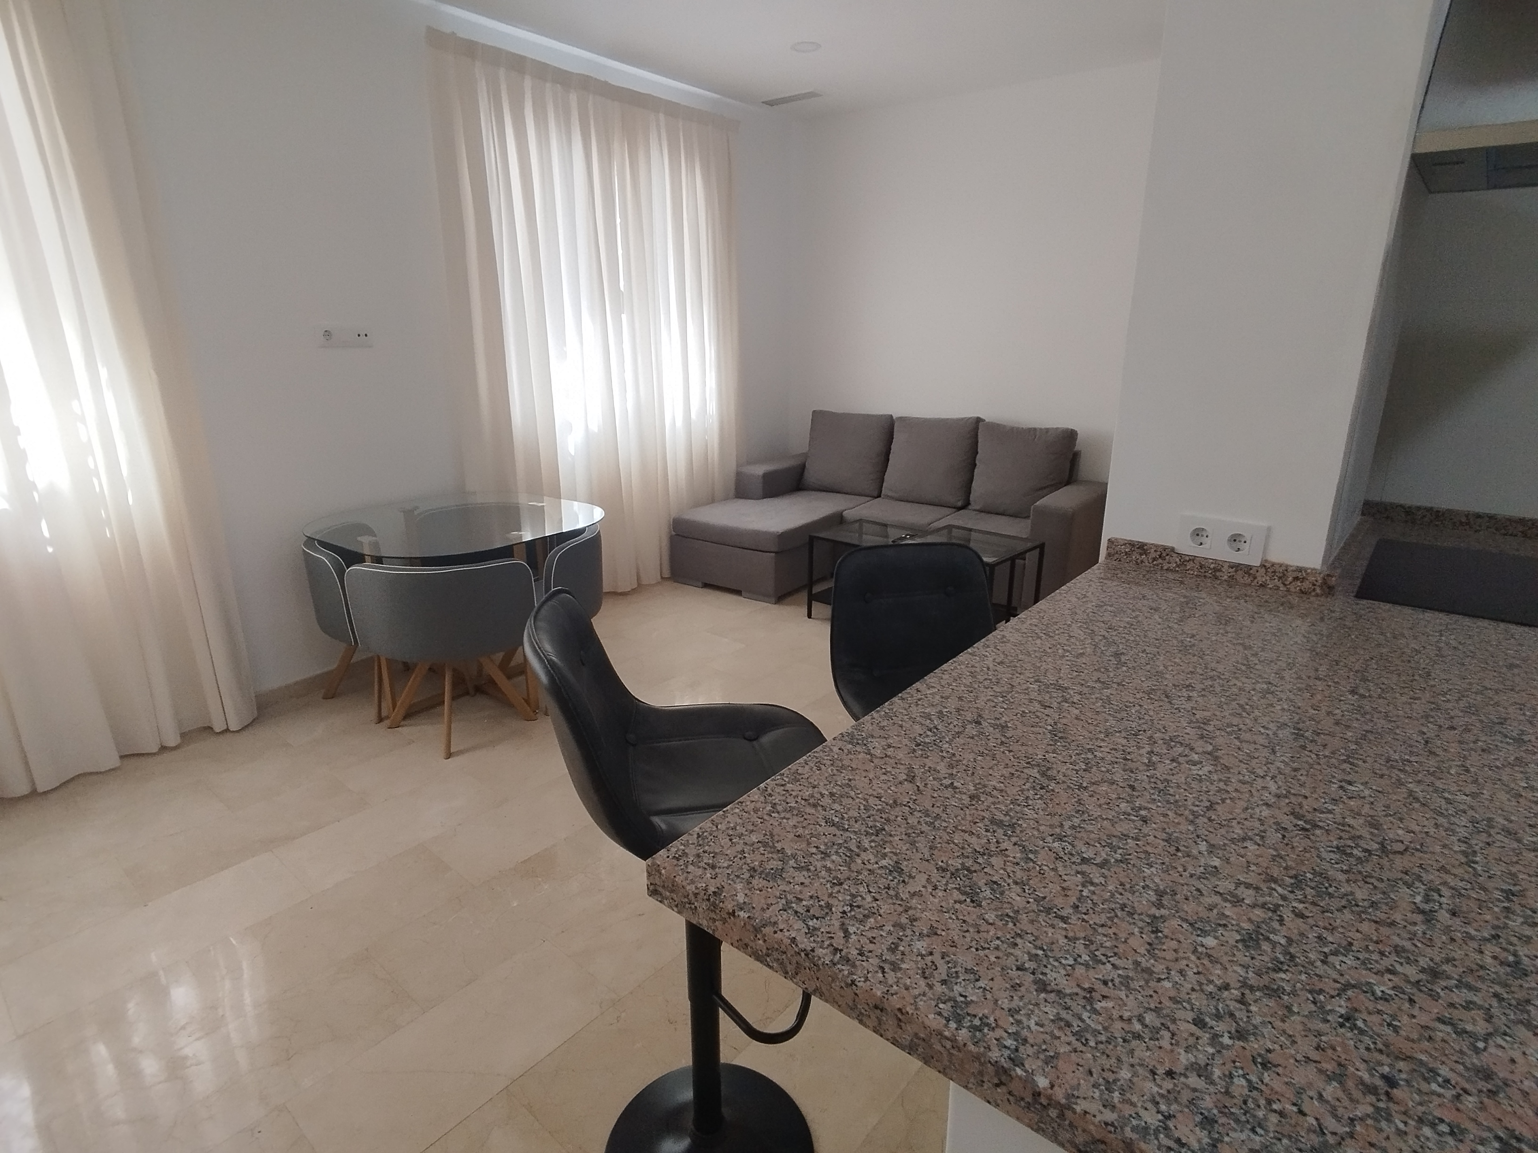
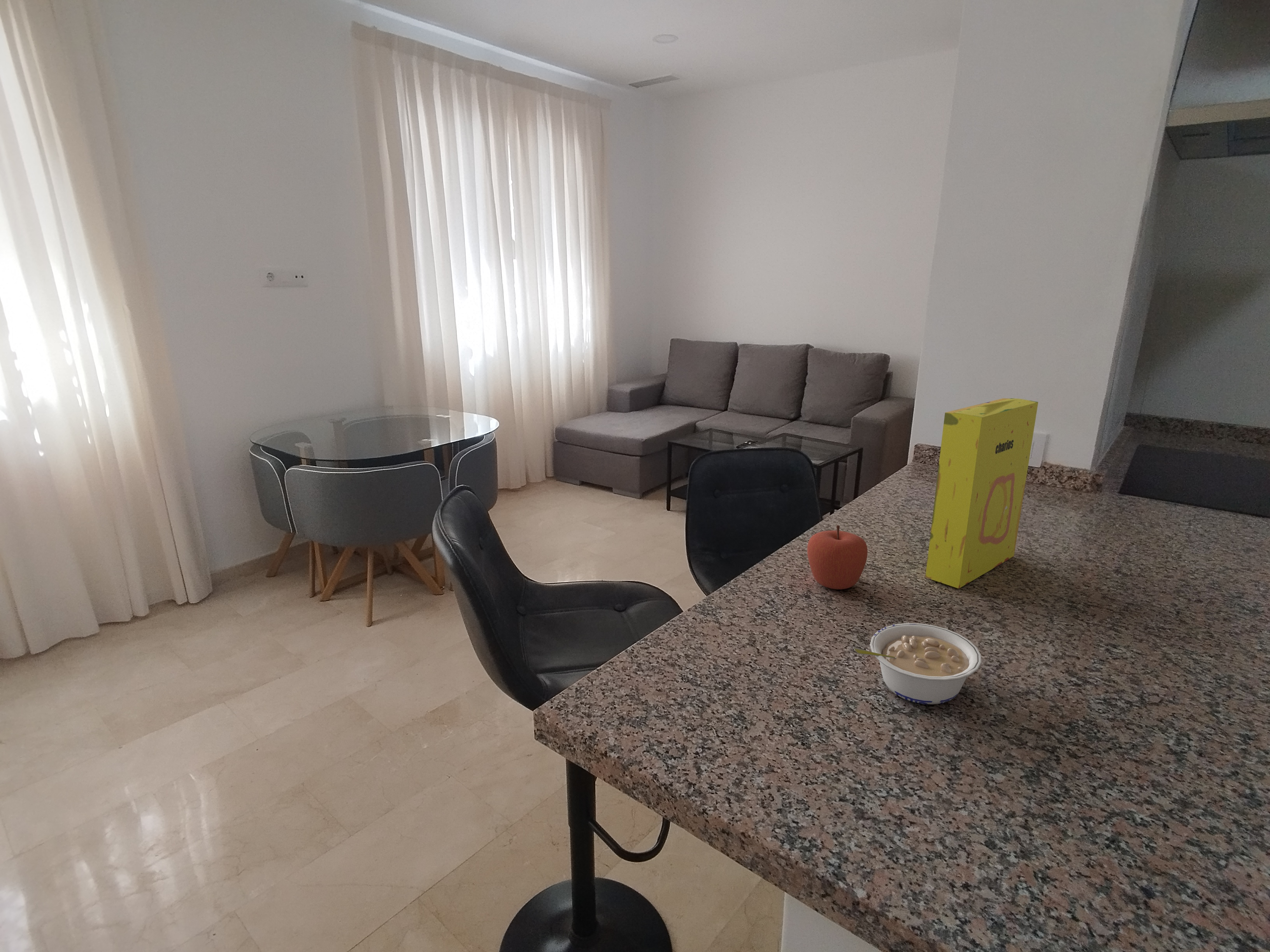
+ cereal box [925,398,1038,589]
+ fruit [807,525,868,590]
+ legume [853,623,982,705]
